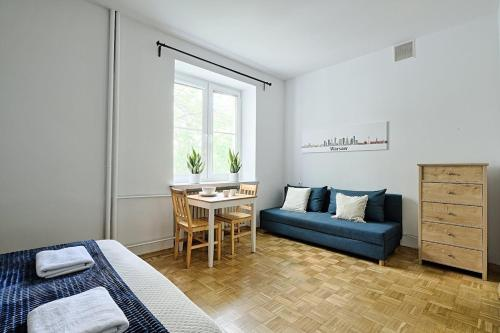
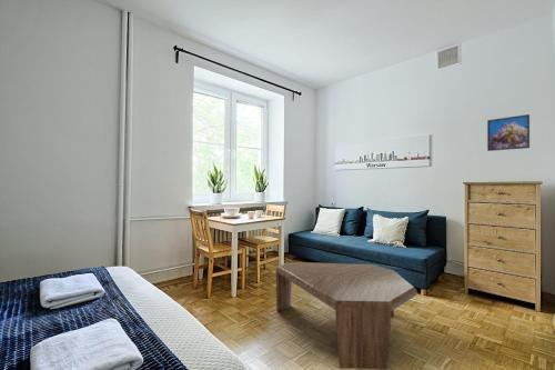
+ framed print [486,113,531,152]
+ coffee table [275,261,417,370]
